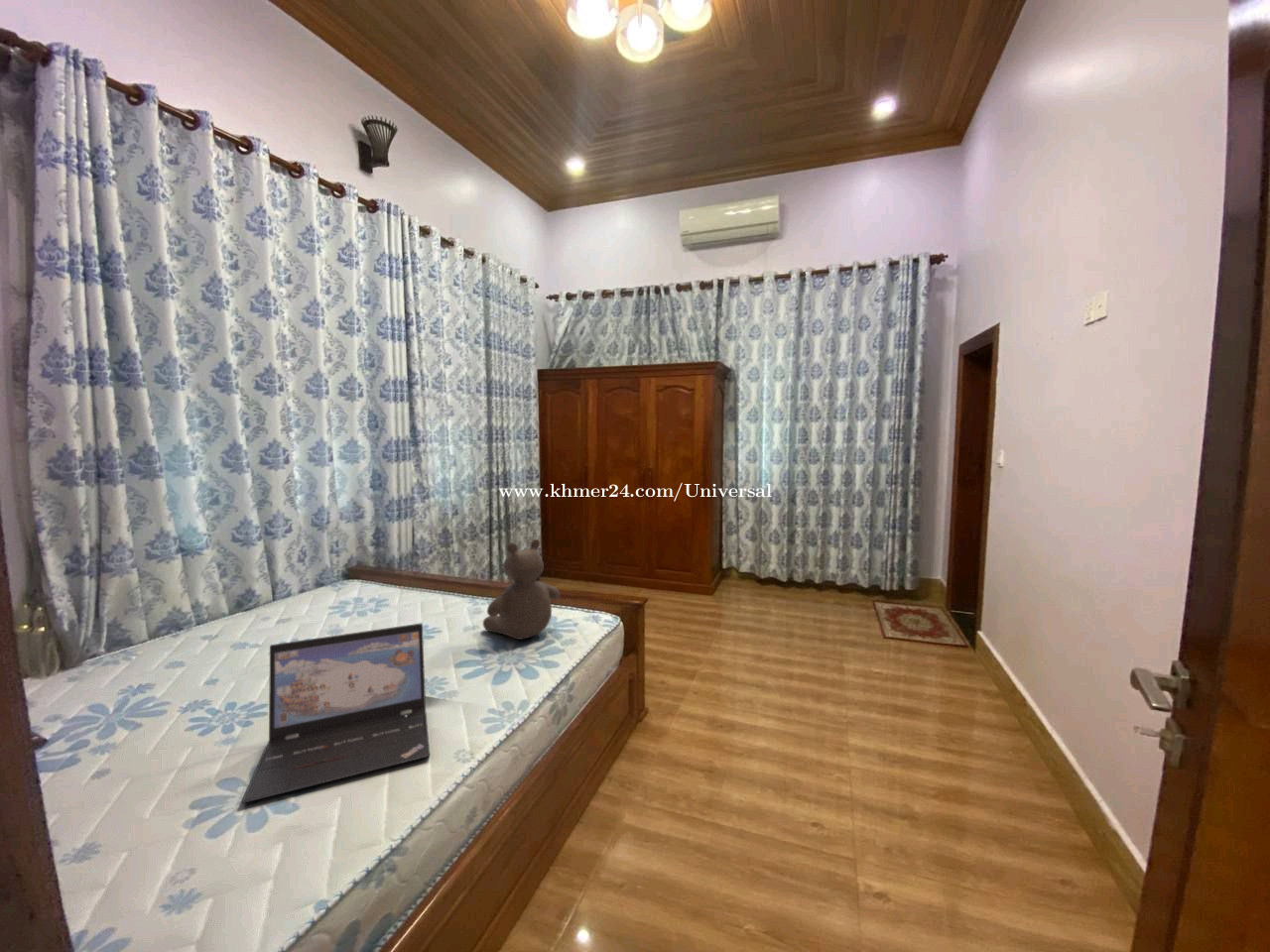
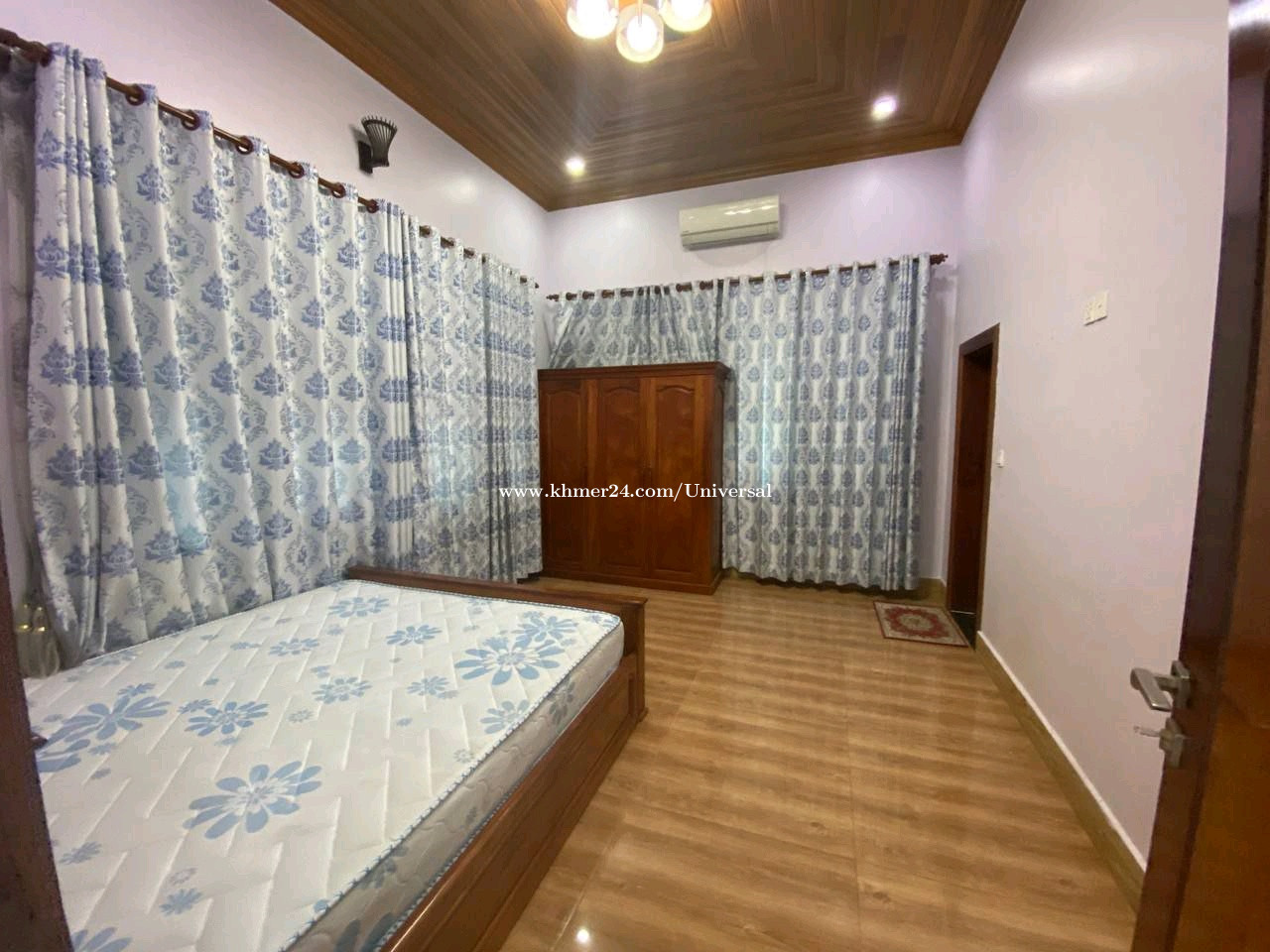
- laptop [240,622,431,805]
- teddy bear [482,537,561,641]
